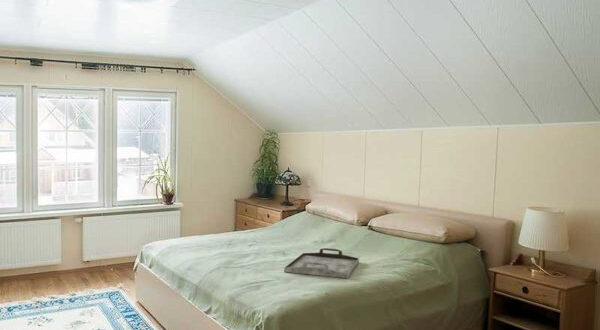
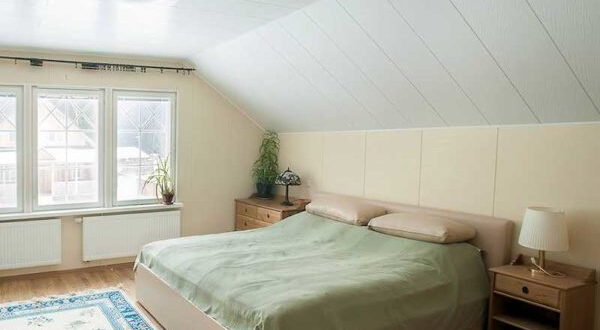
- serving tray [283,247,360,279]
